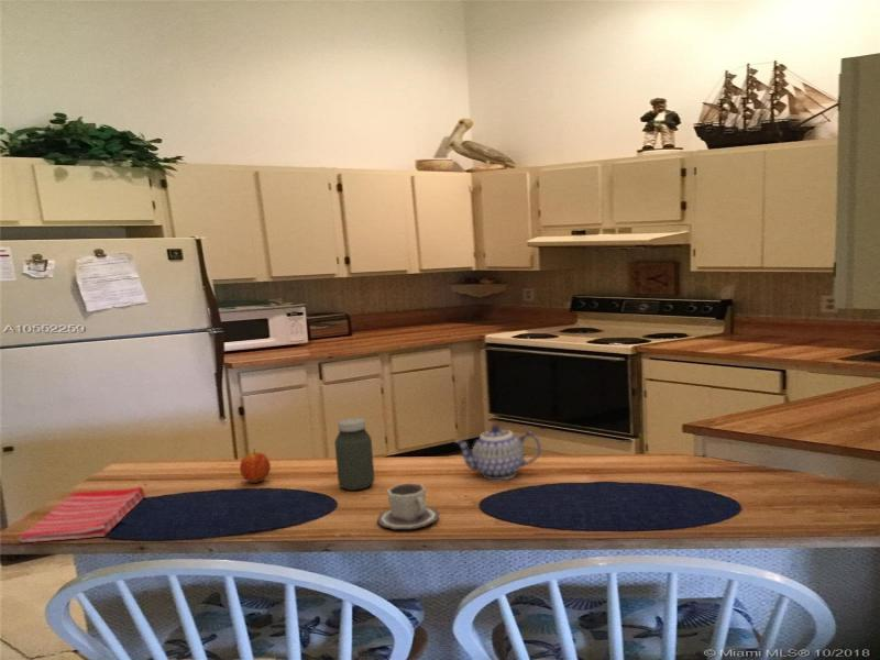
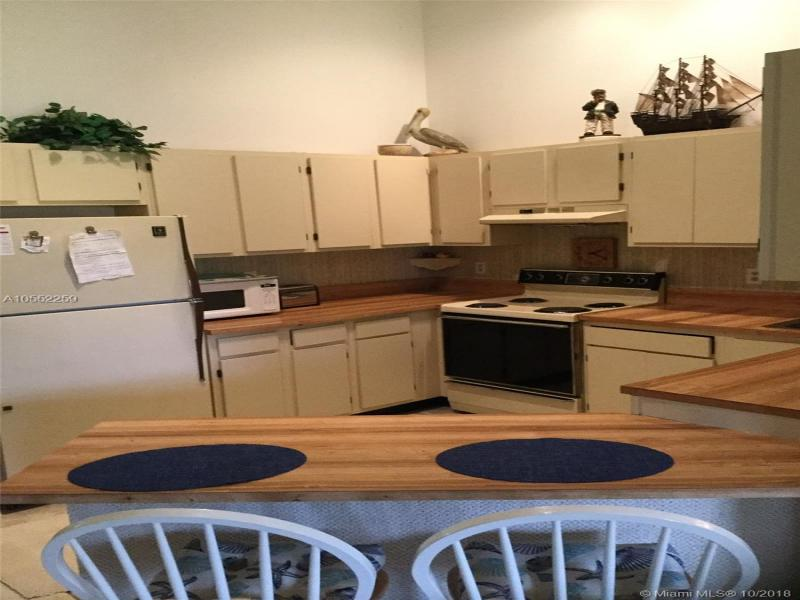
- fruit [239,448,272,484]
- jar [333,417,375,492]
- dish towel [16,485,146,543]
- teapot [453,424,541,481]
- cup [376,482,441,530]
